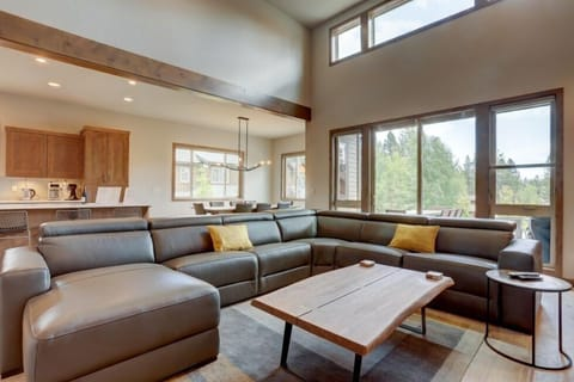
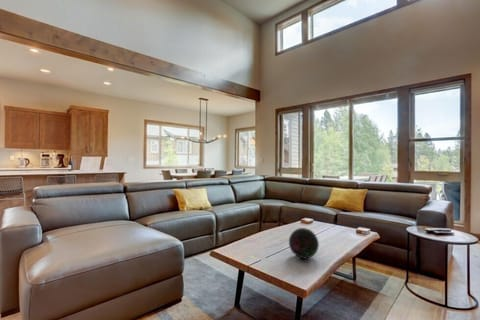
+ decorative orb [288,227,320,260]
